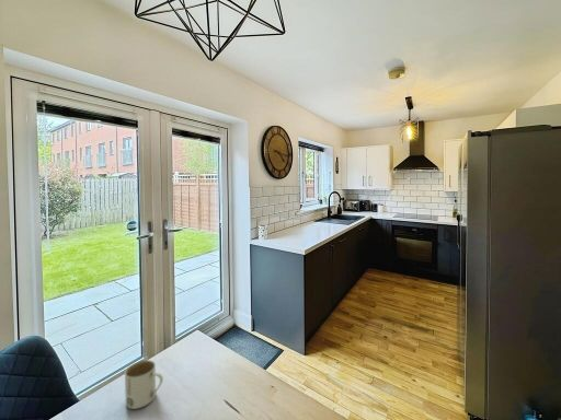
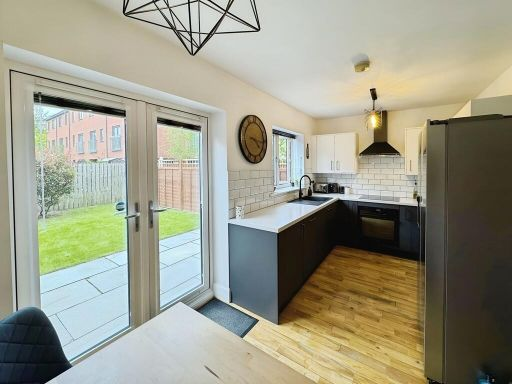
- mug [124,359,164,410]
